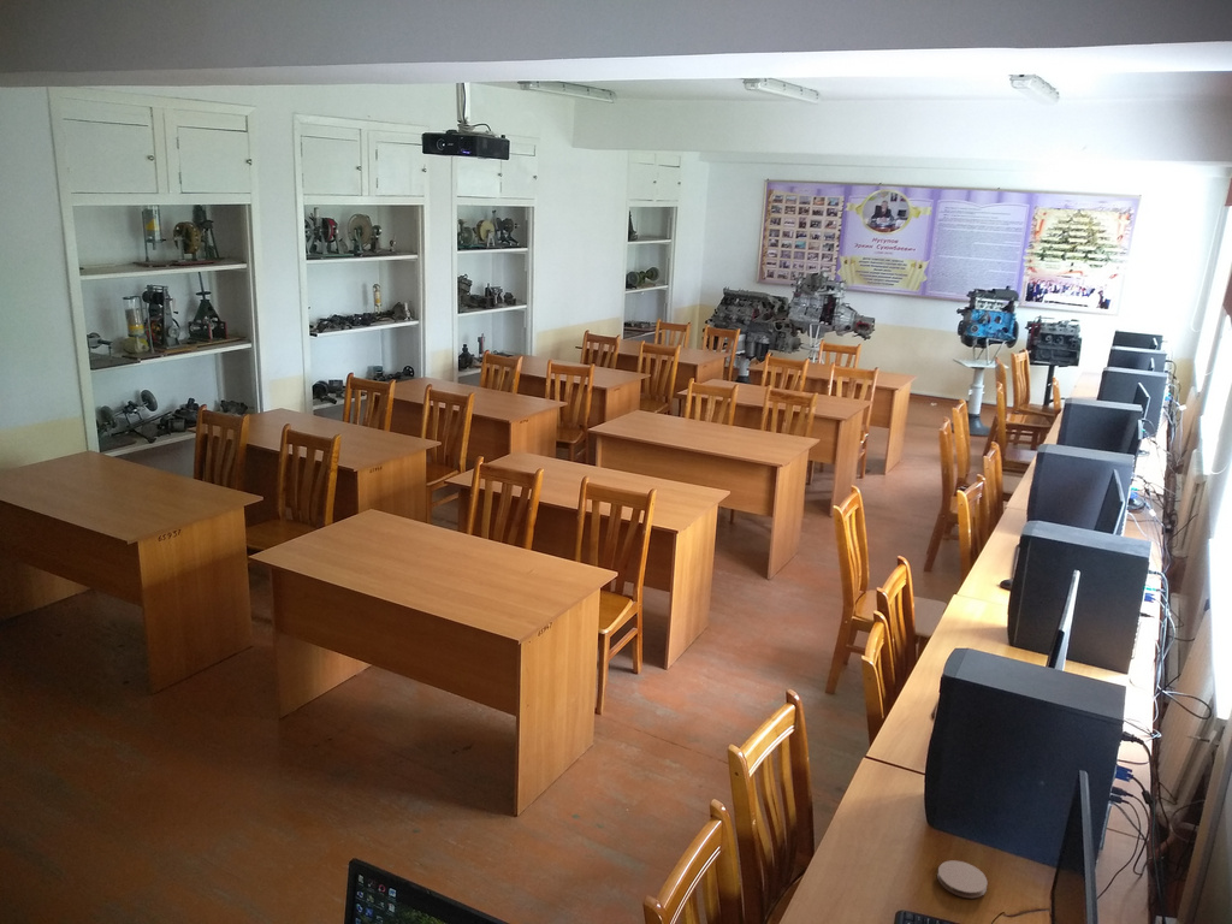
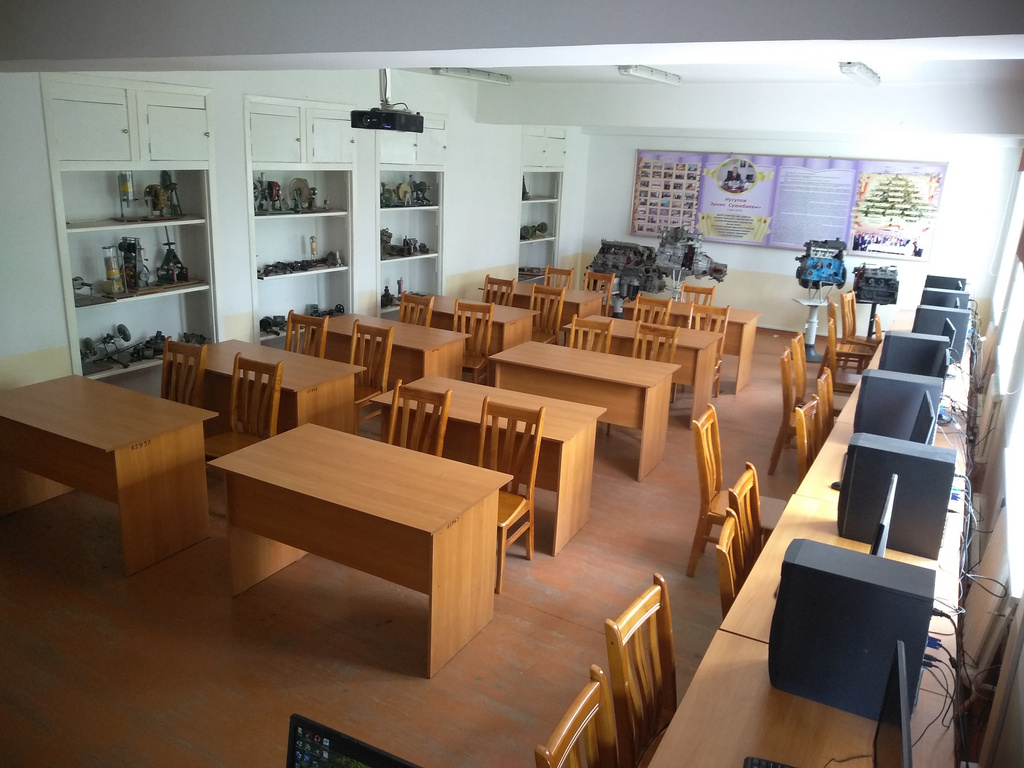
- coaster [936,859,989,899]
